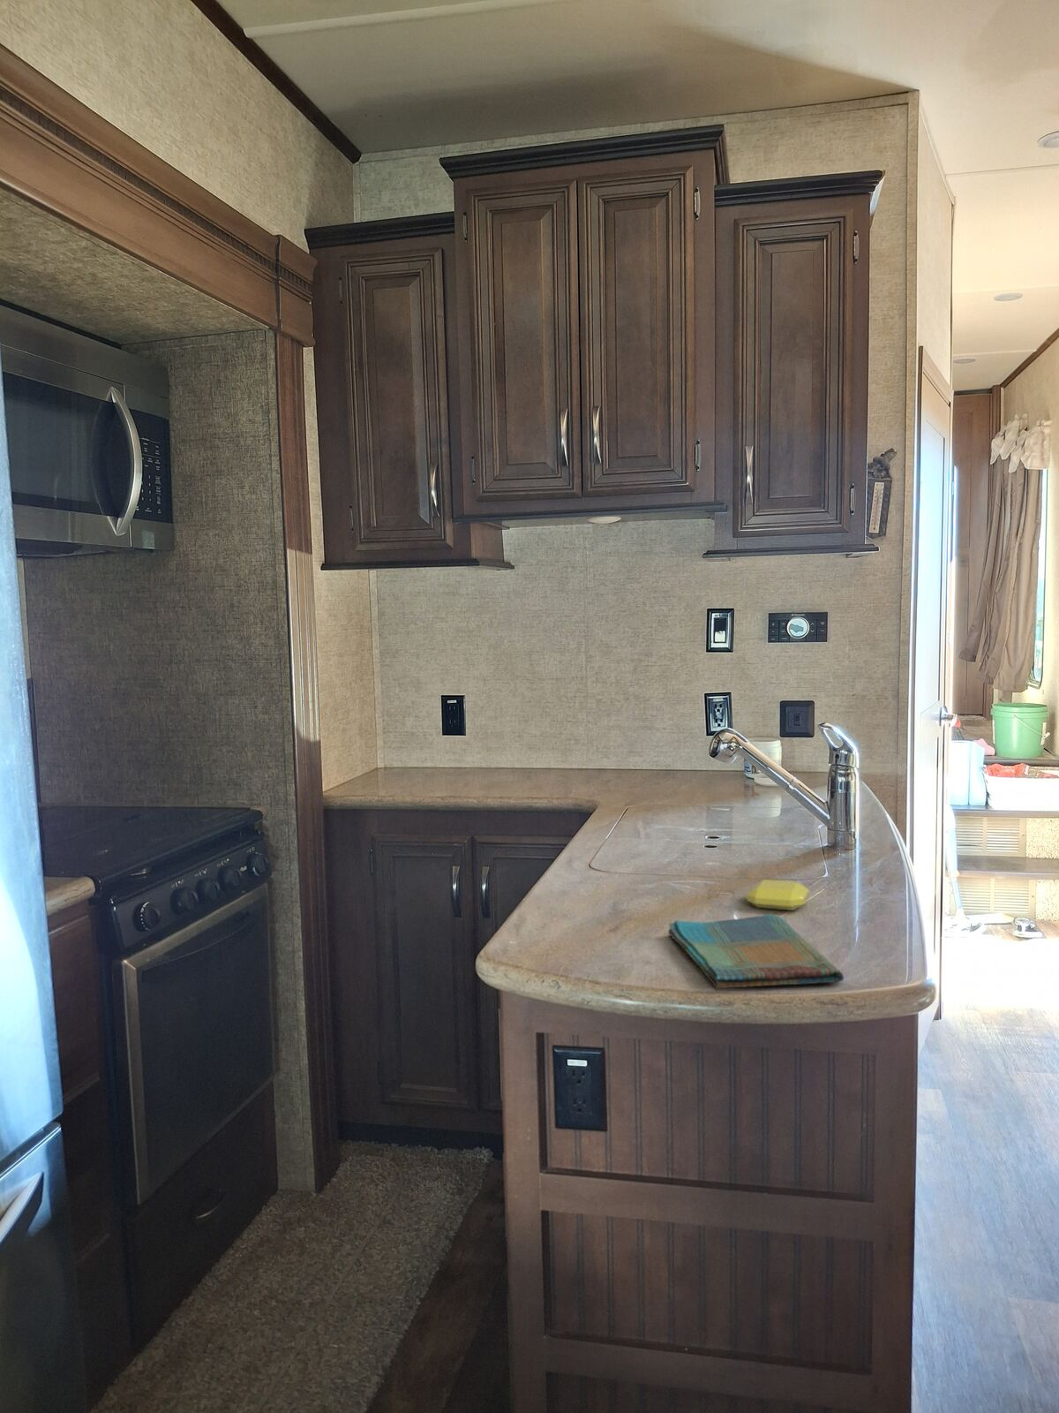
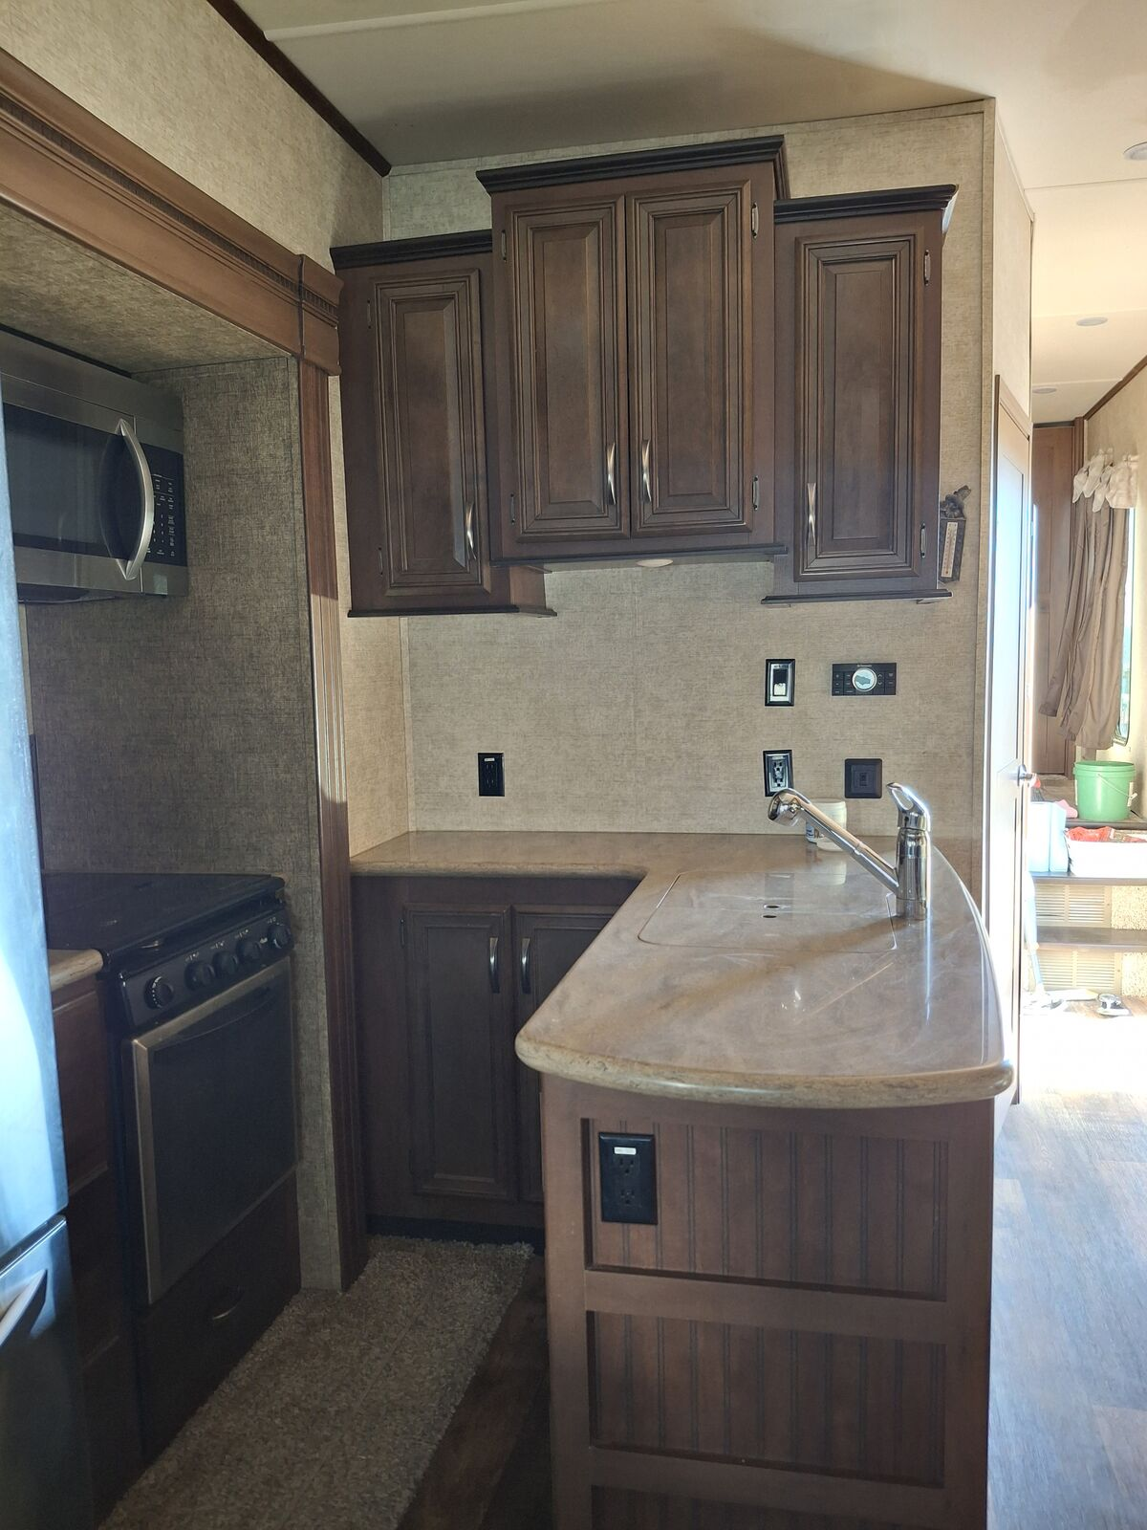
- soap bar [745,879,810,911]
- dish towel [667,913,844,989]
